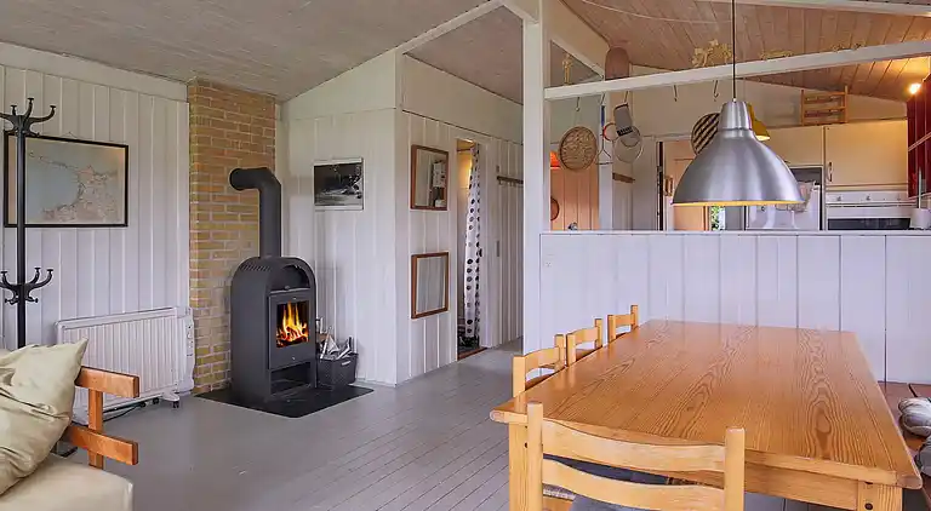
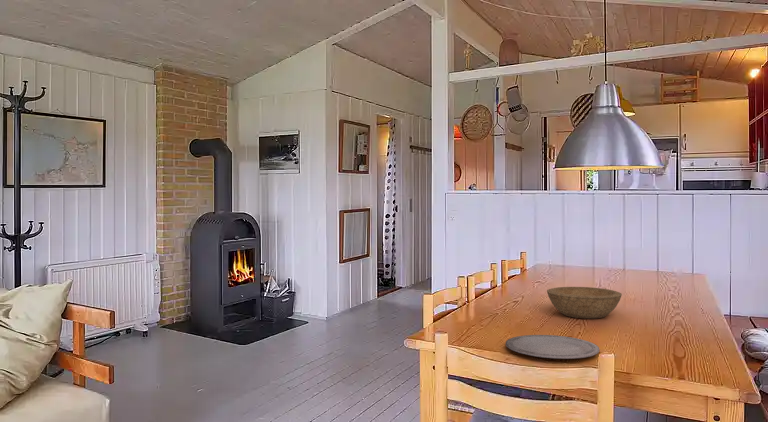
+ plate [505,334,601,360]
+ bowl [546,286,623,320]
